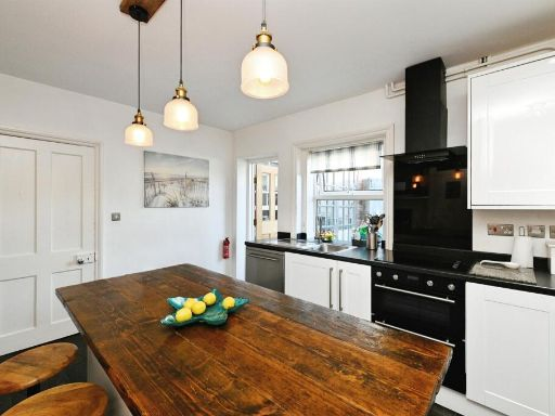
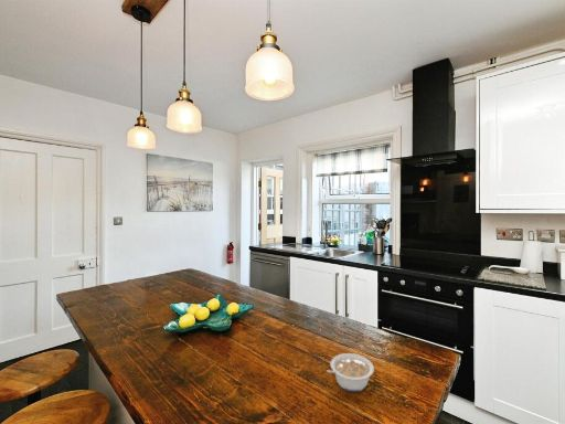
+ legume [326,352,375,393]
